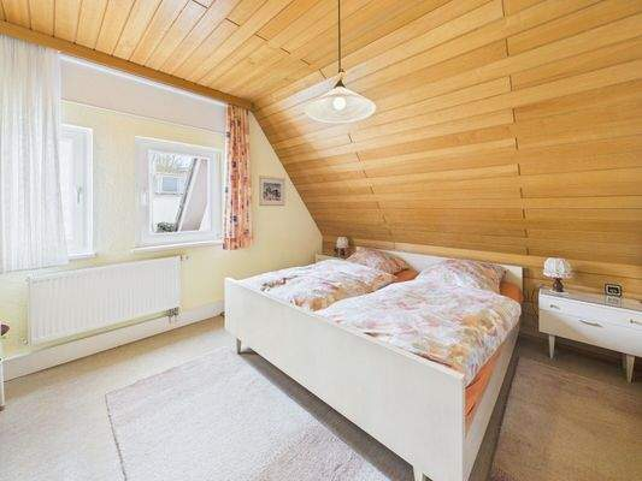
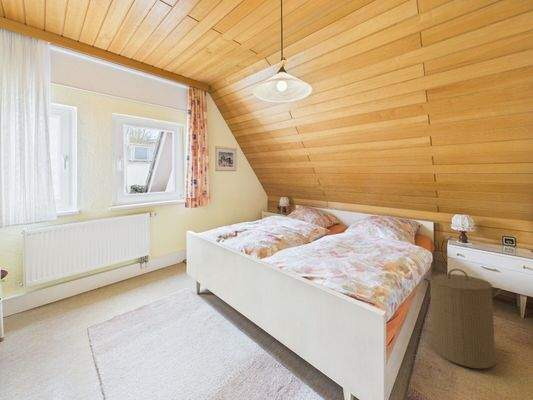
+ laundry hamper [422,268,502,370]
